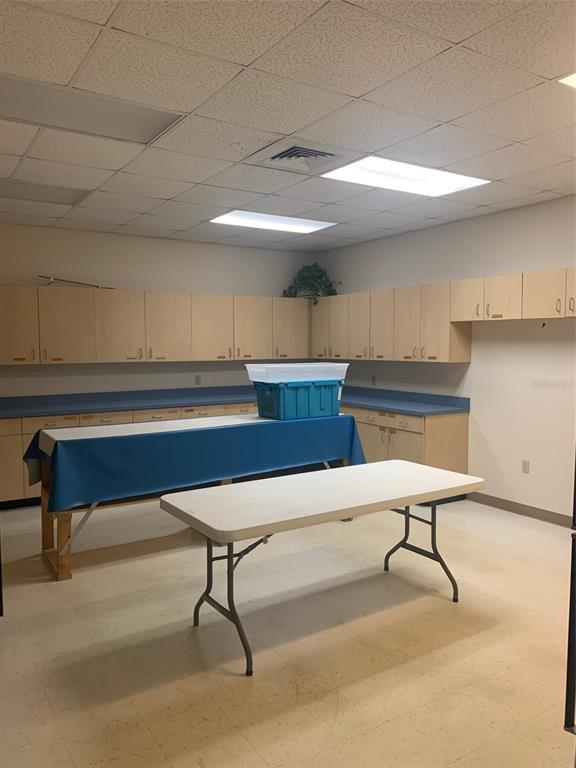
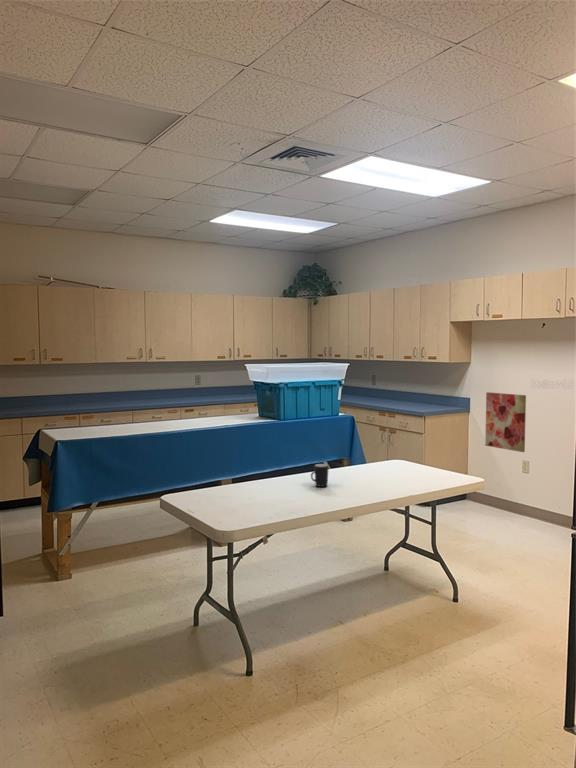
+ wall art [484,391,527,453]
+ mug [310,463,330,488]
